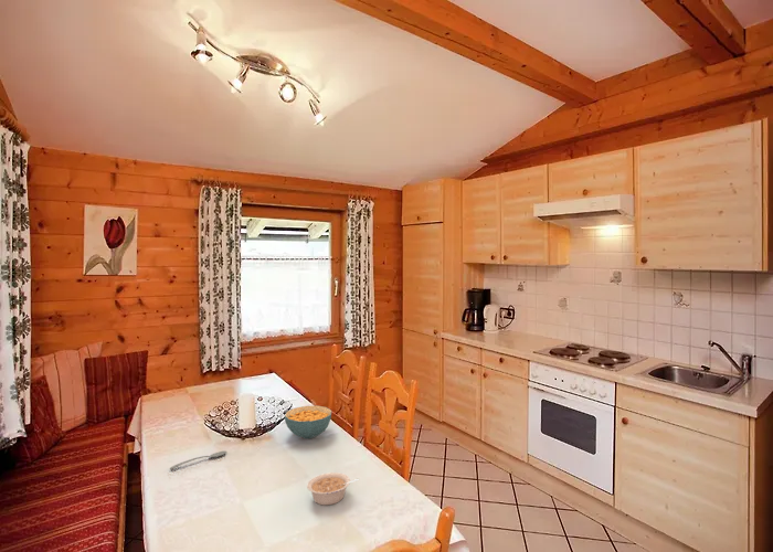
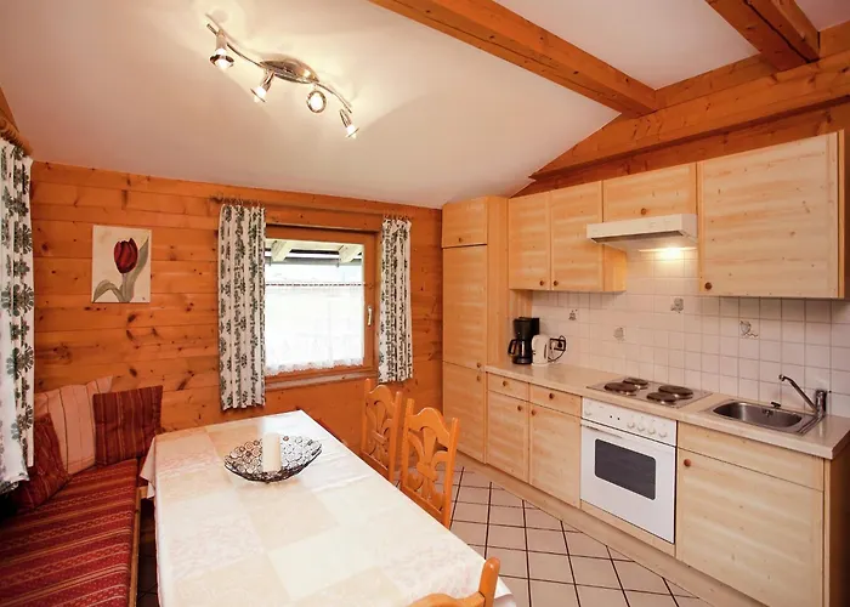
- cereal bowl [284,405,332,439]
- spoon [169,450,227,470]
- legume [306,471,359,507]
